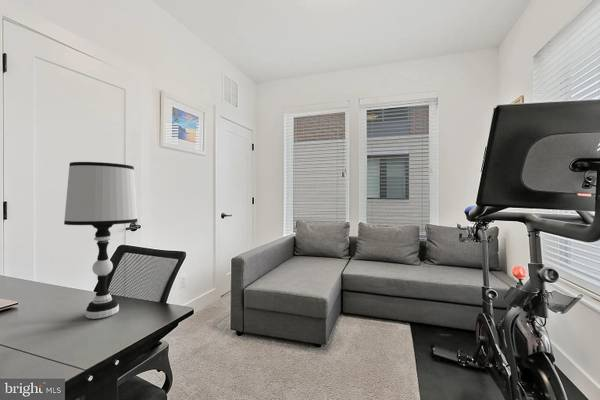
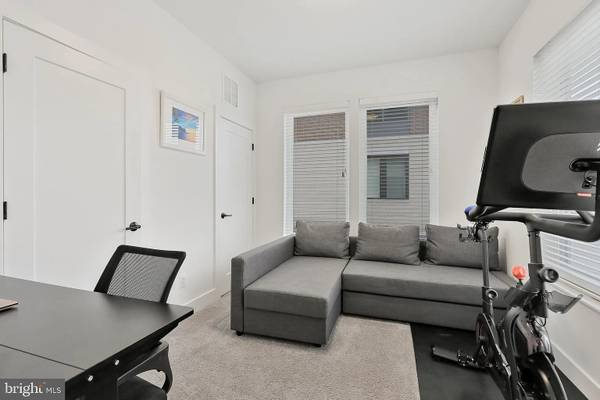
- table lamp [63,161,138,320]
